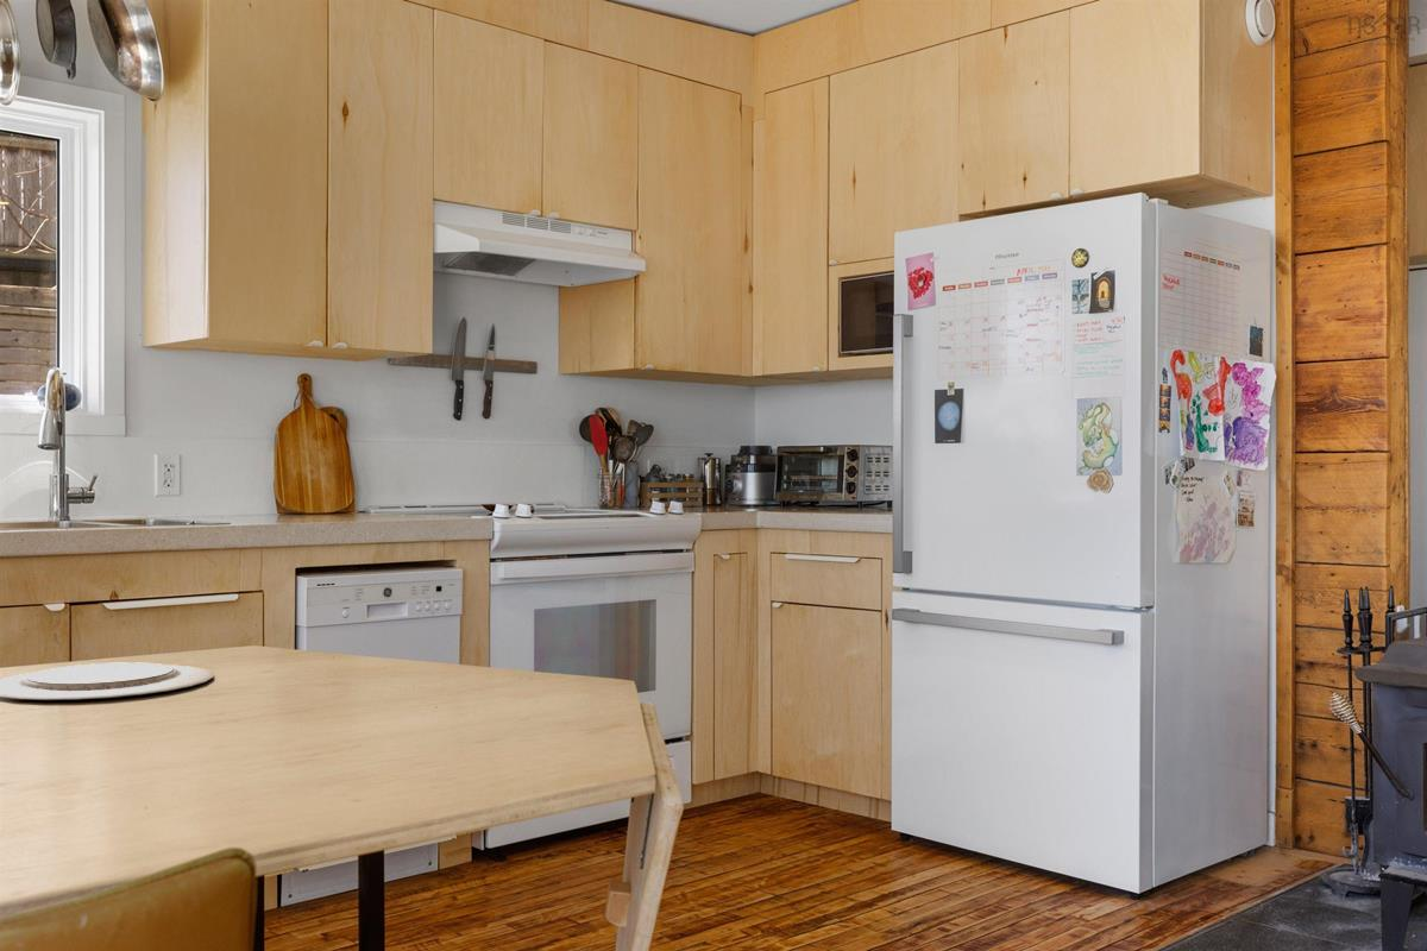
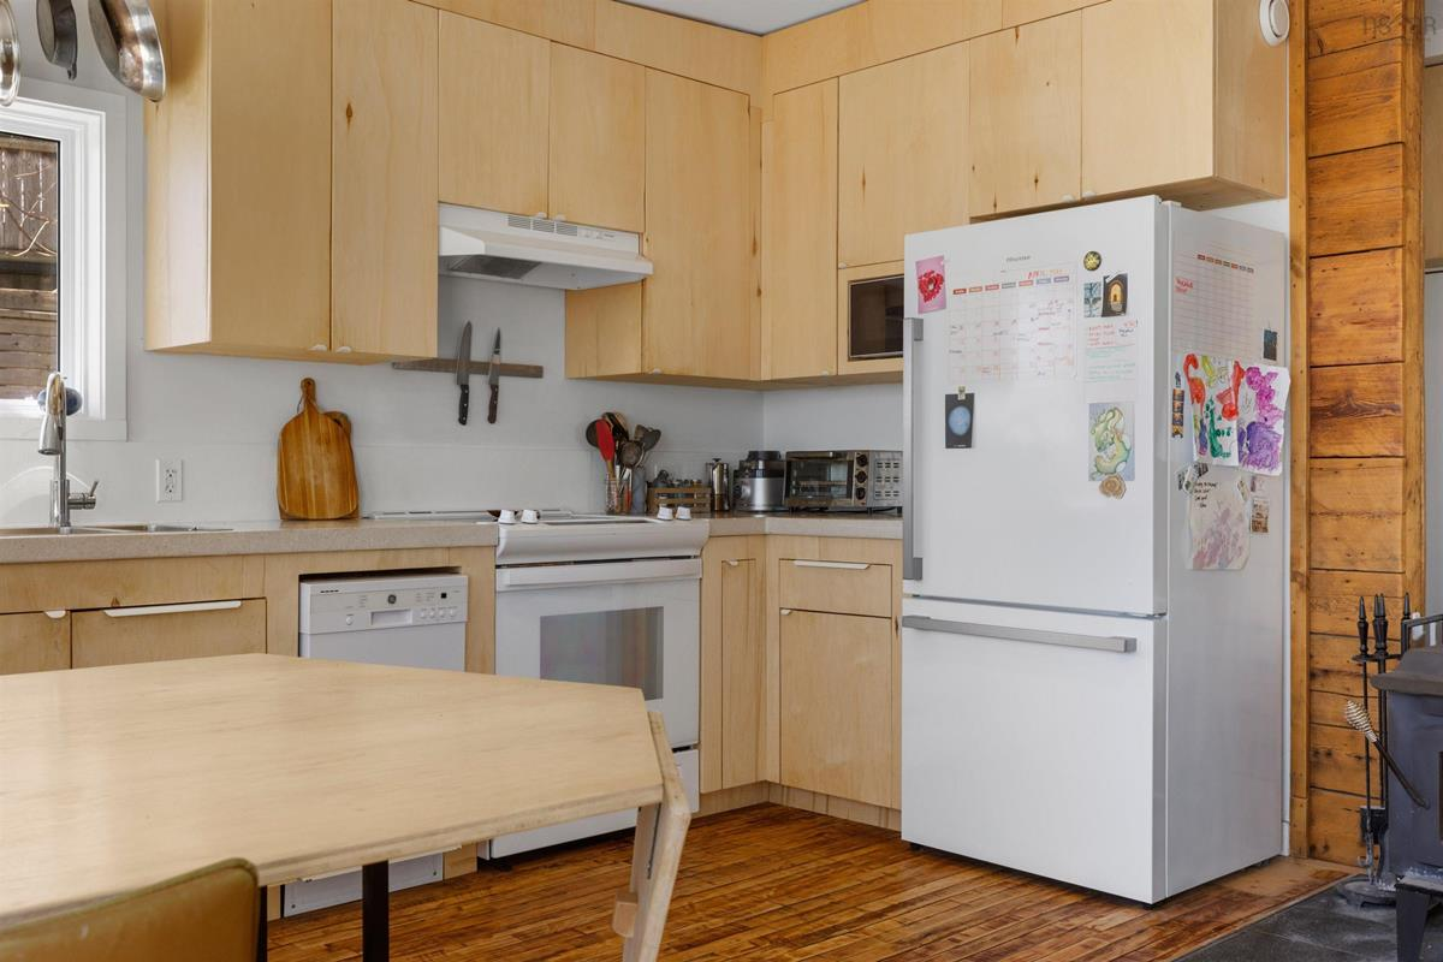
- chinaware [0,661,214,701]
